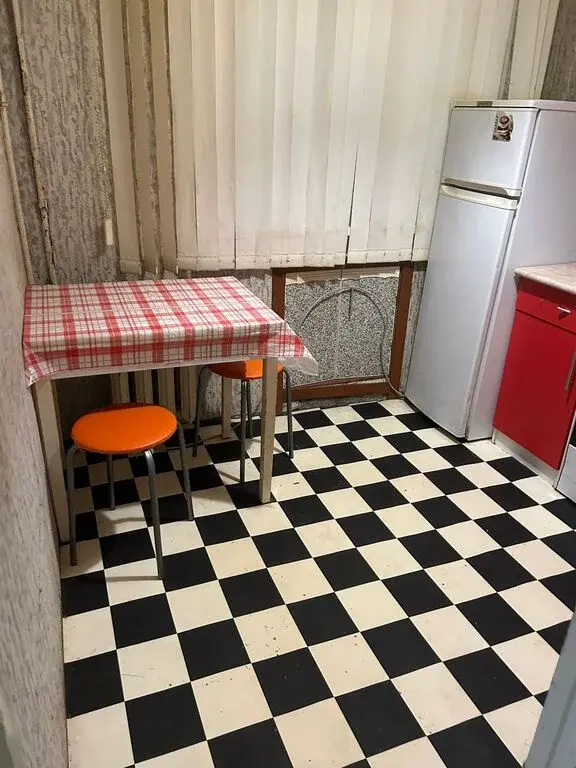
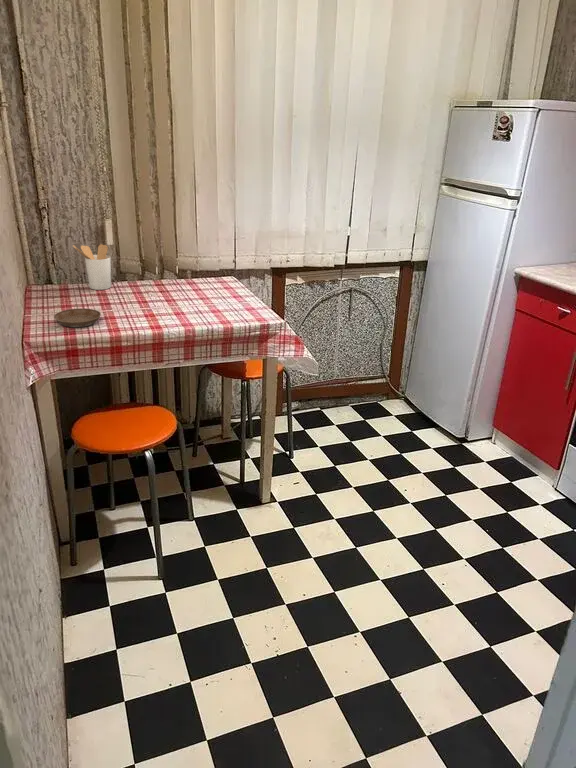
+ saucer [53,307,102,328]
+ utensil holder [72,243,112,291]
